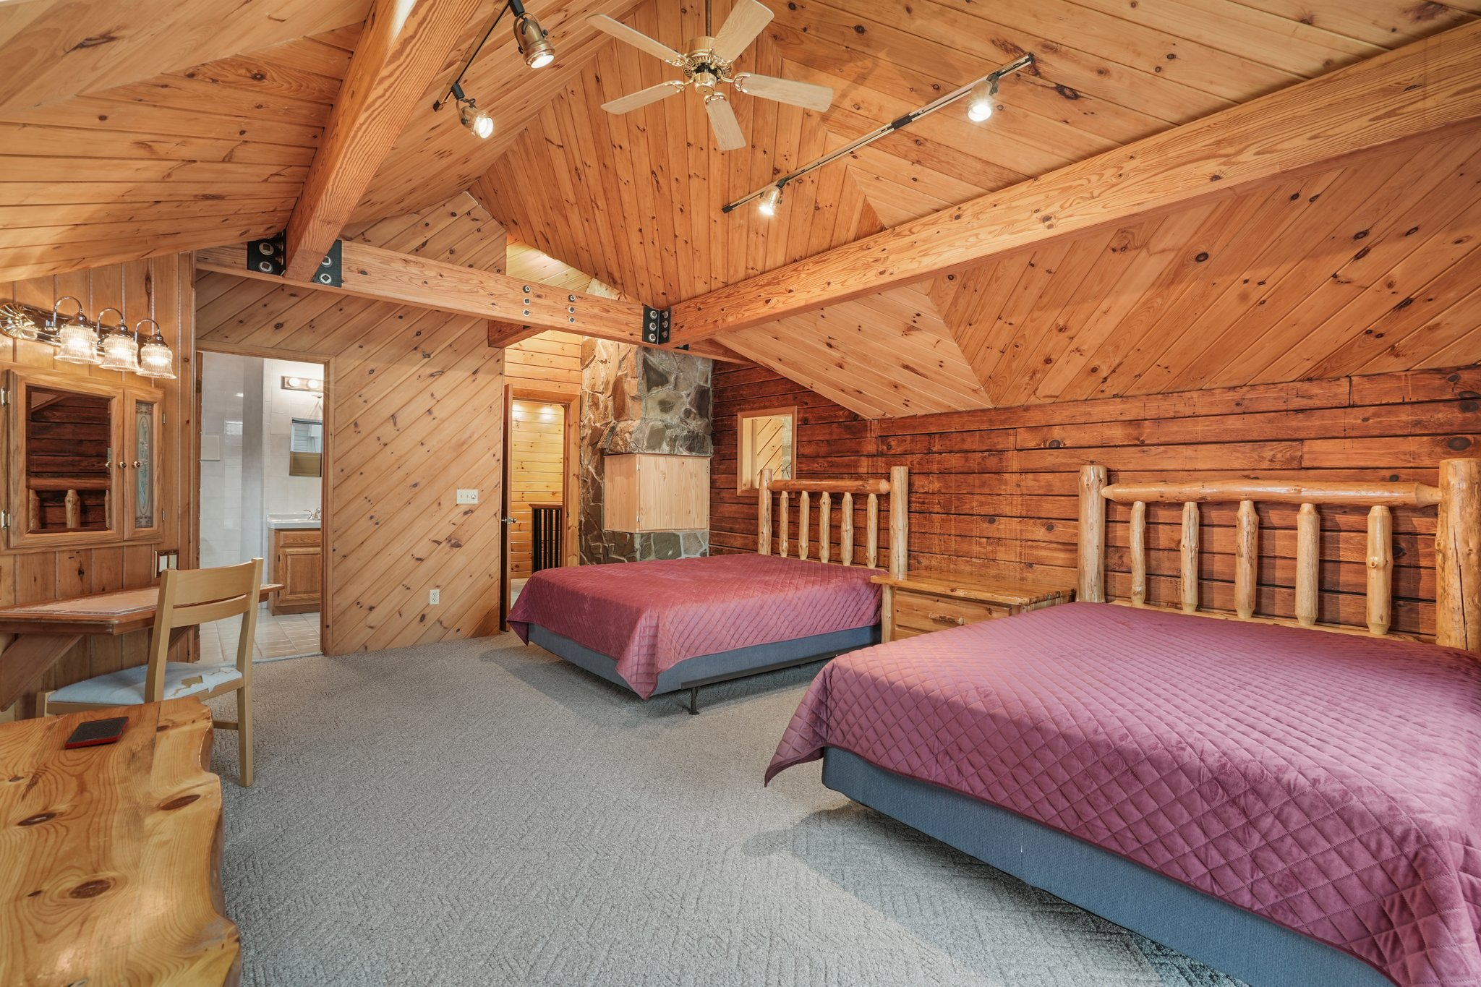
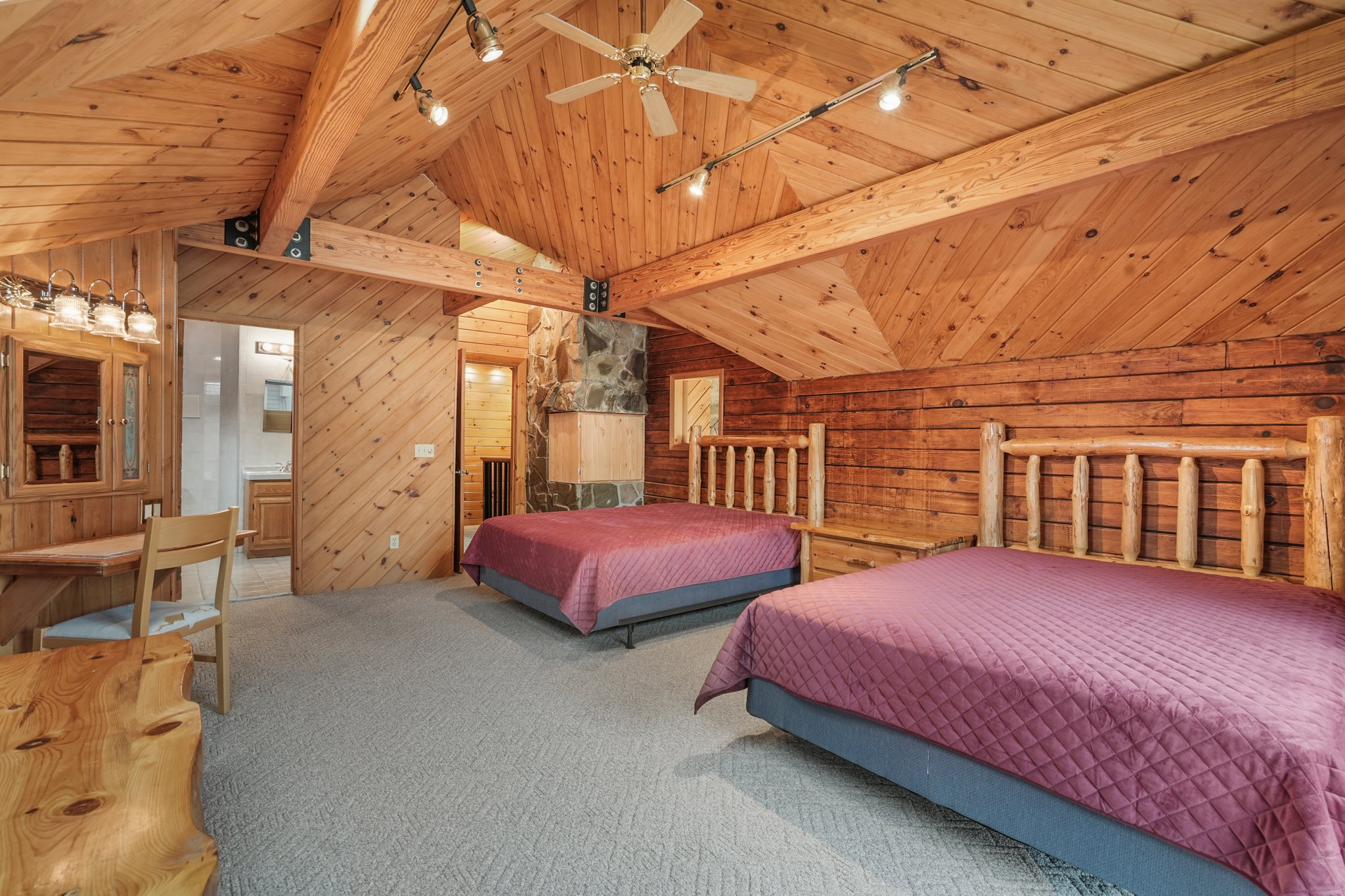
- cell phone [64,715,130,749]
